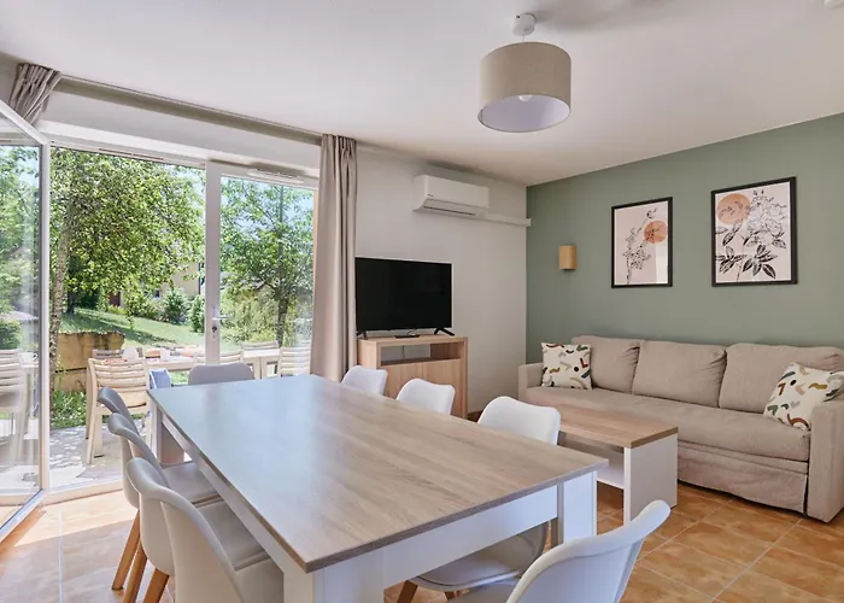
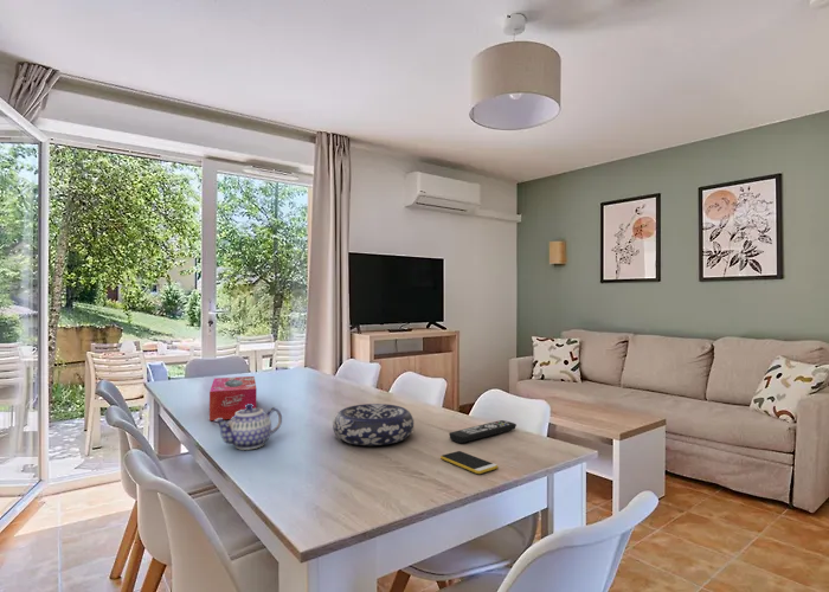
+ tissue box [208,375,258,422]
+ remote control [448,419,518,444]
+ smartphone [439,450,499,475]
+ teapot [213,404,283,451]
+ decorative bowl [332,403,415,446]
